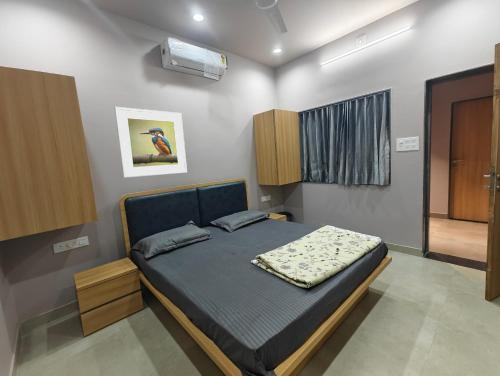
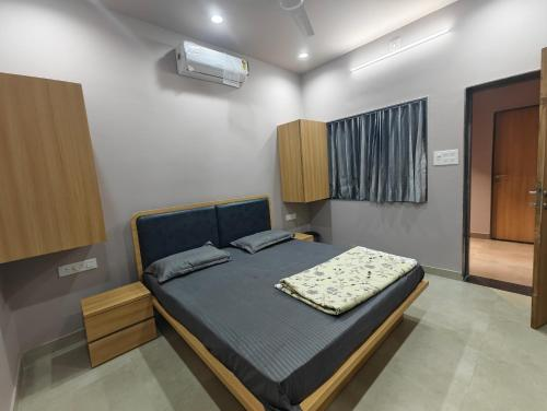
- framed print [114,106,188,179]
